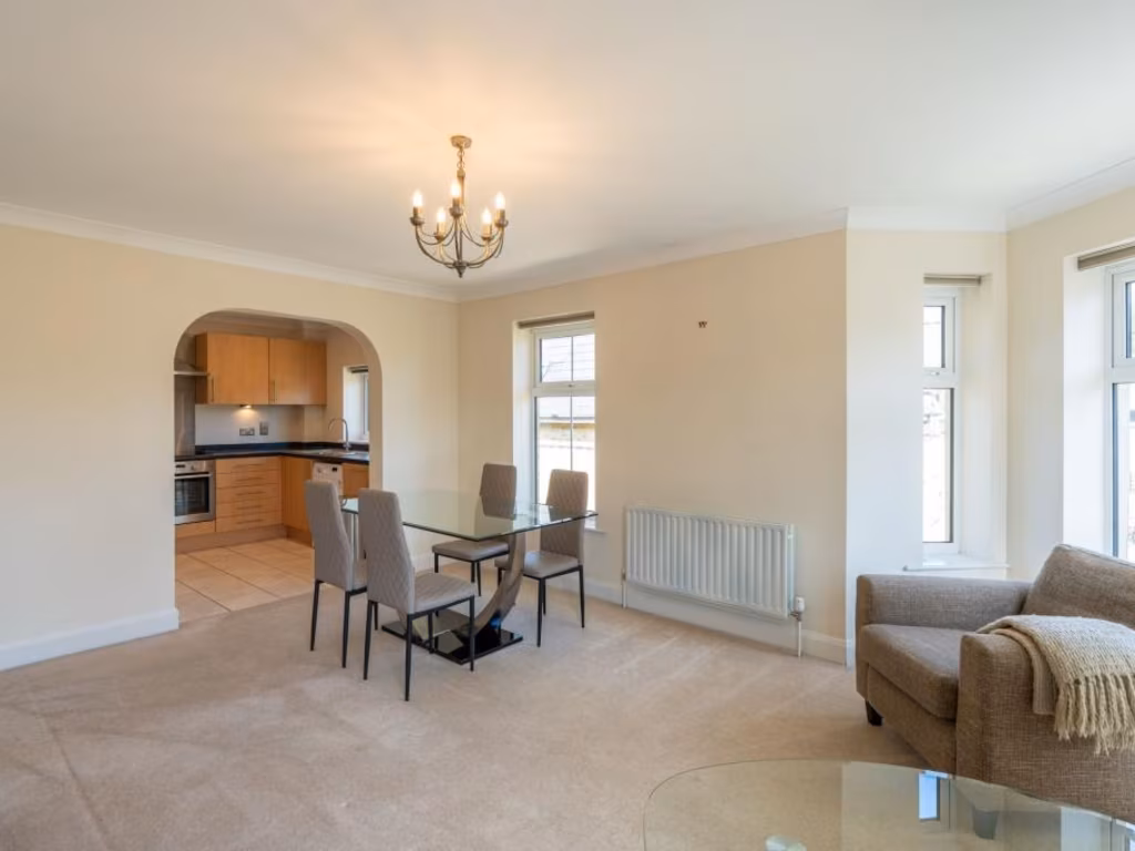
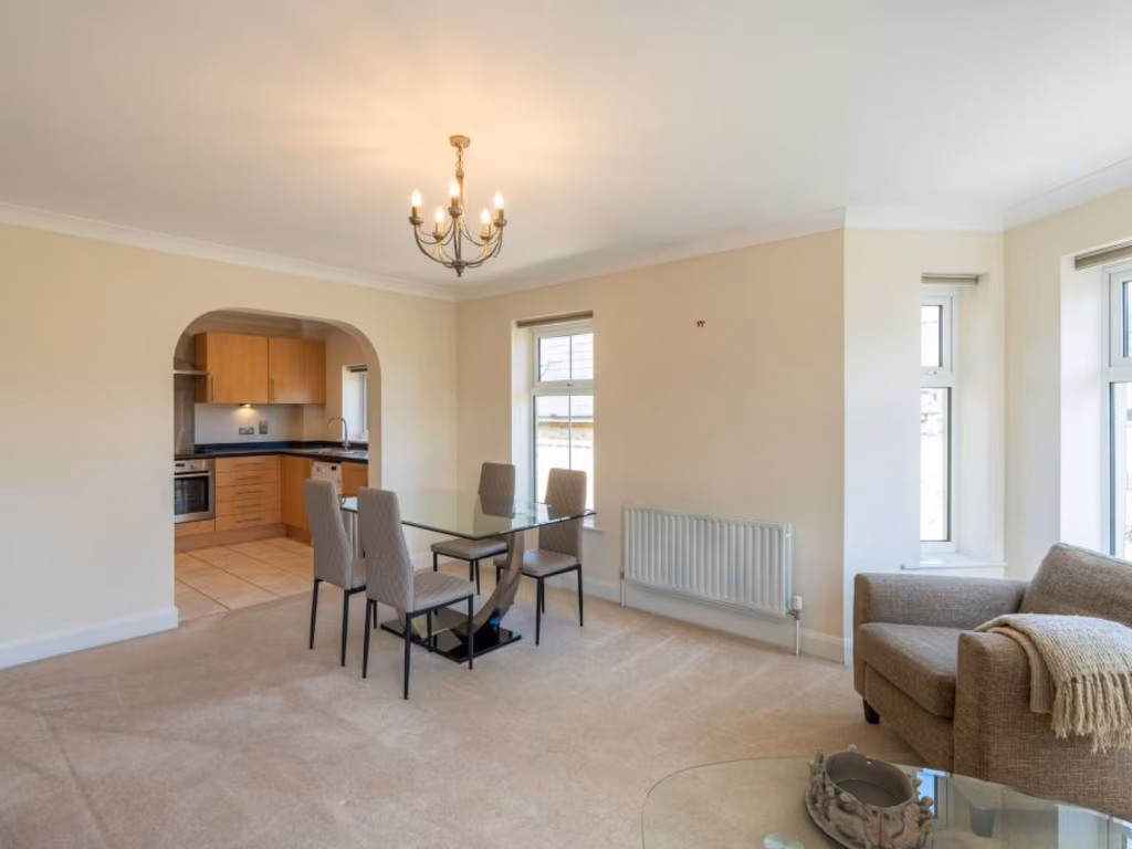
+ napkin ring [804,744,935,849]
